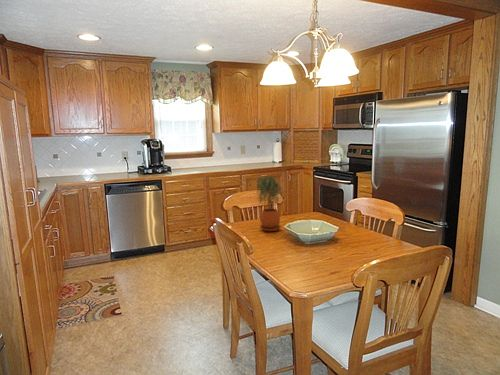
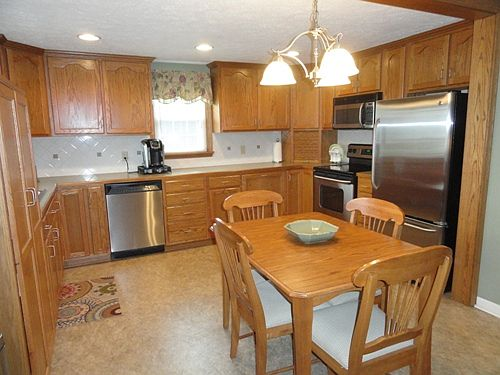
- potted plant [256,176,284,232]
